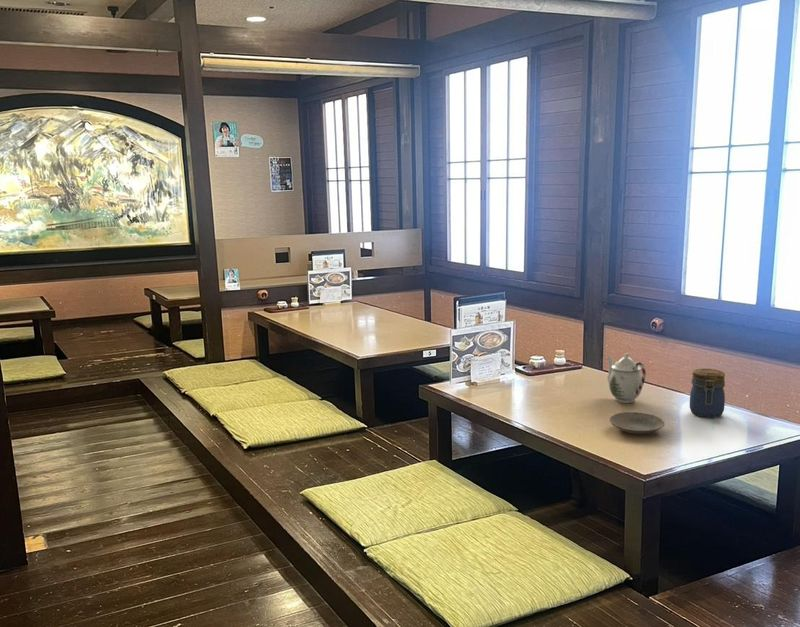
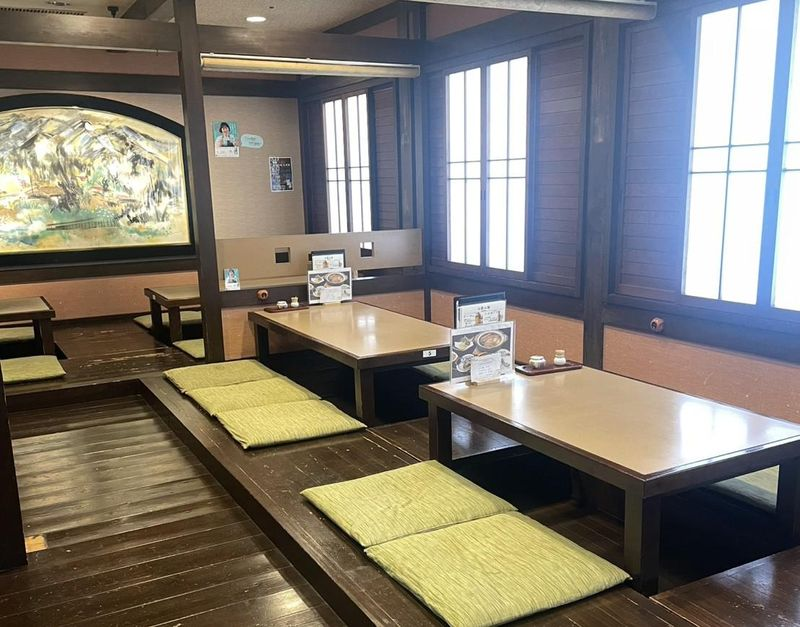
- teapot [606,352,647,404]
- jar [689,368,726,419]
- plate [609,411,666,435]
